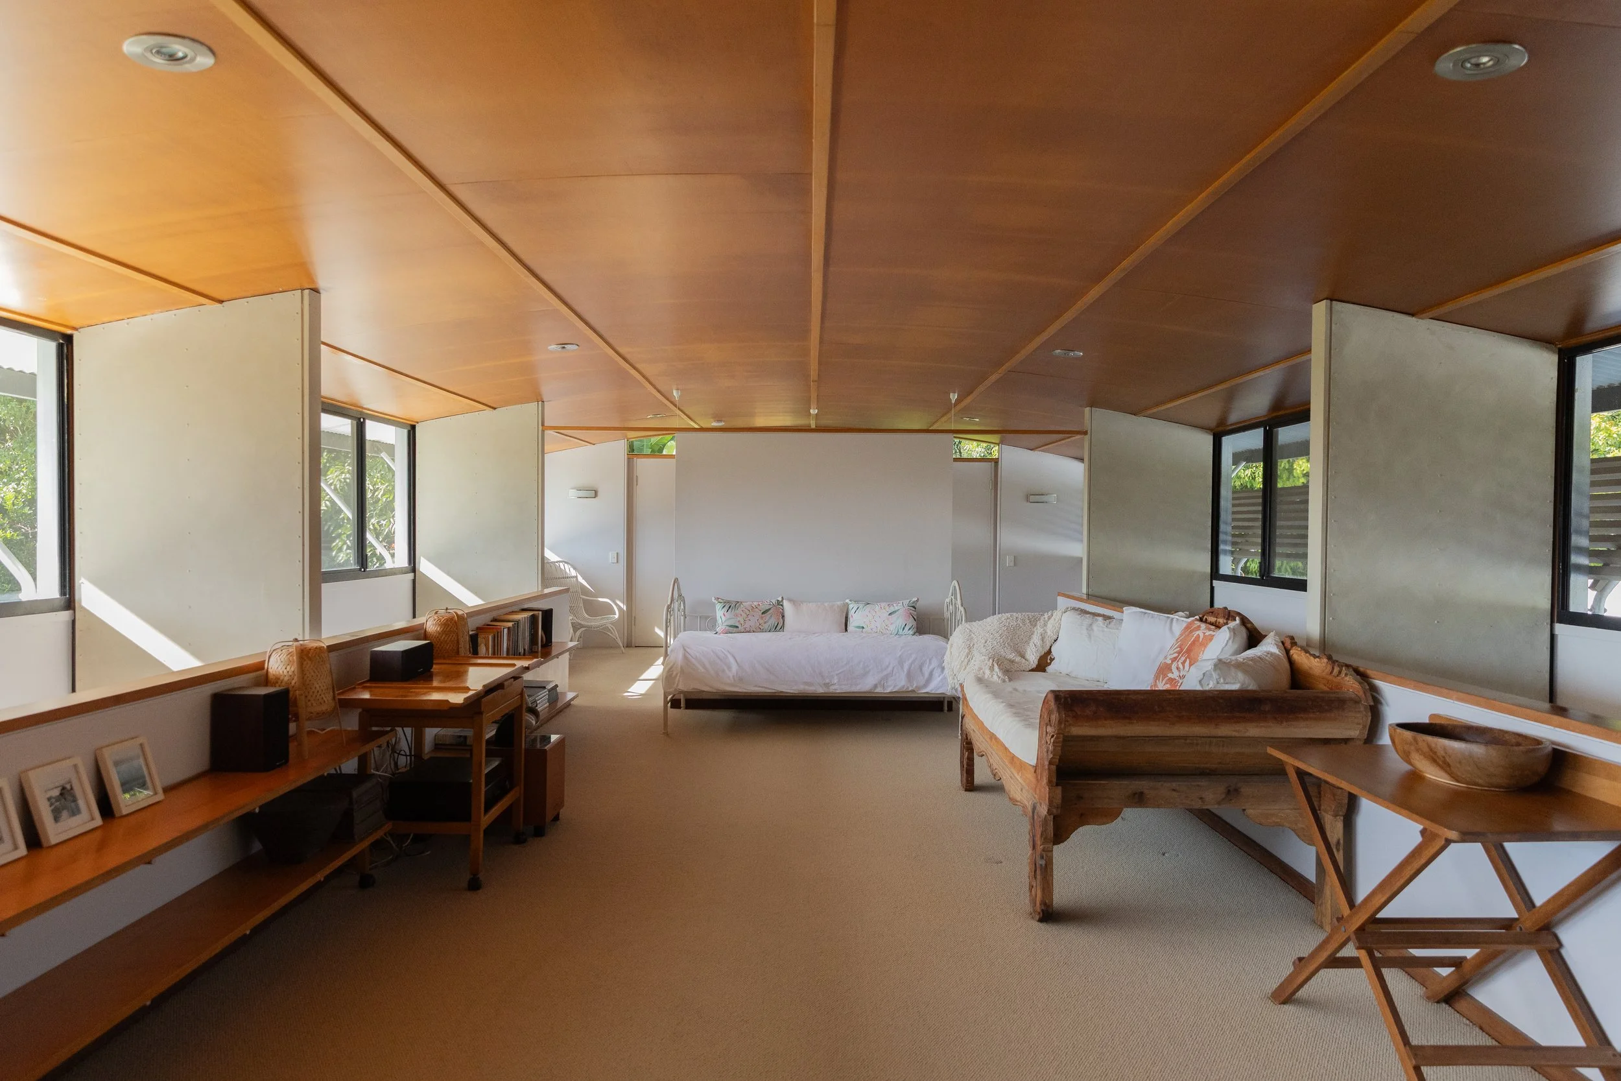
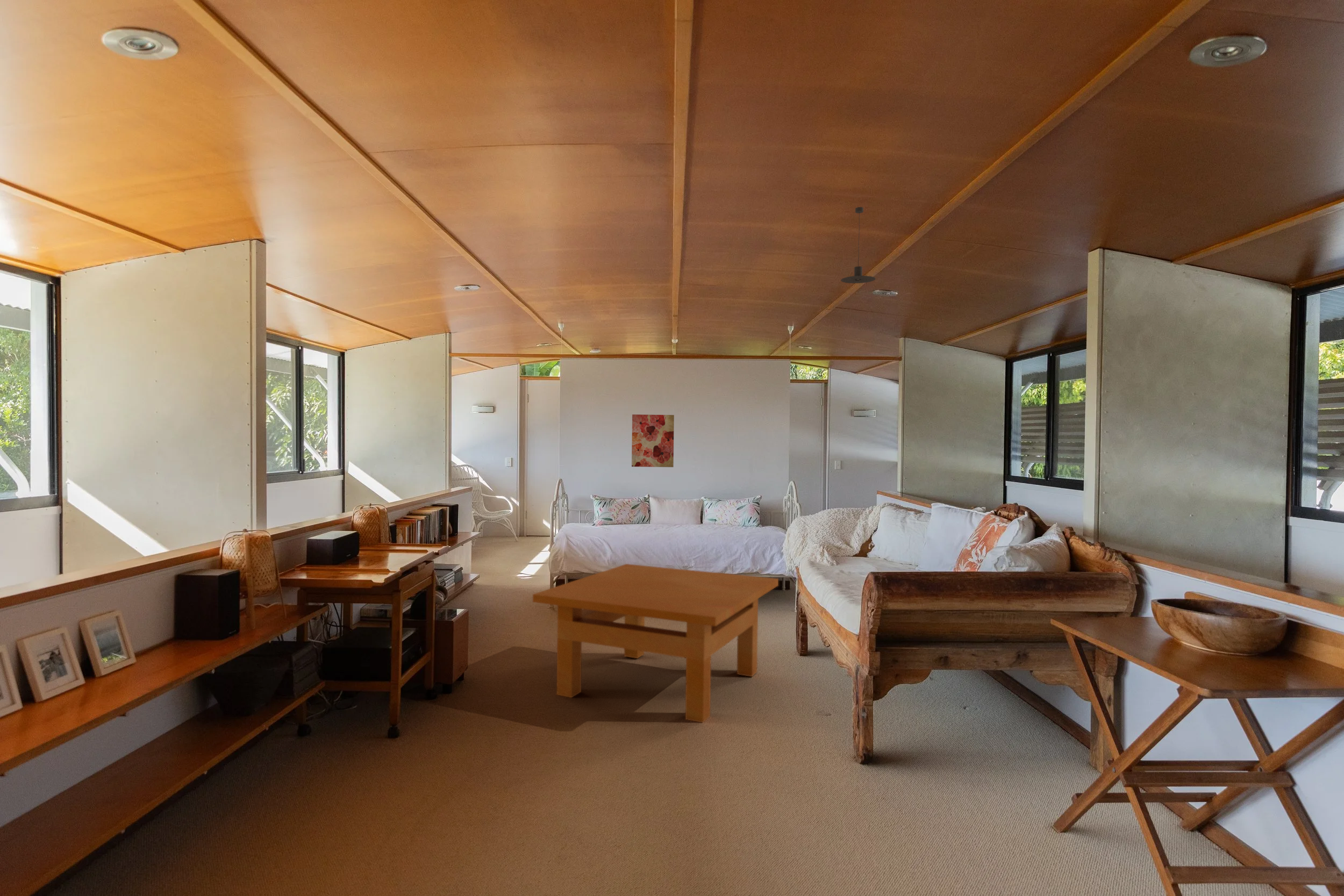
+ pendant light [840,206,876,284]
+ wall art [631,414,675,468]
+ table [532,563,779,723]
